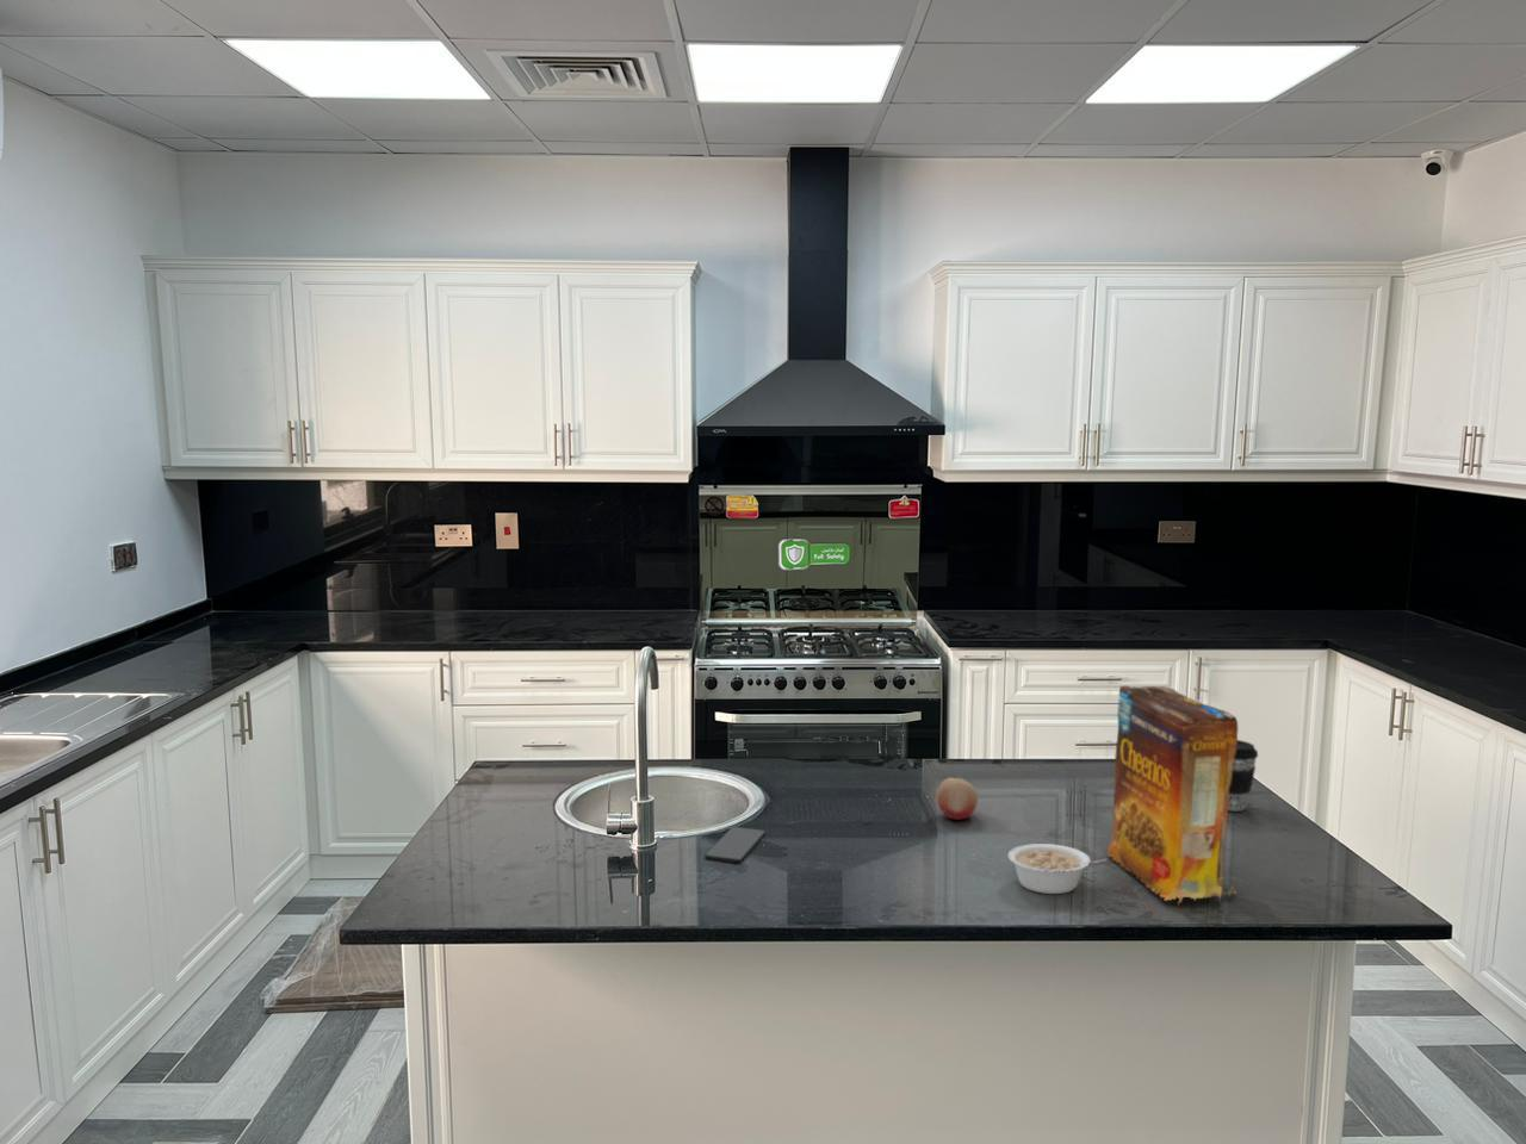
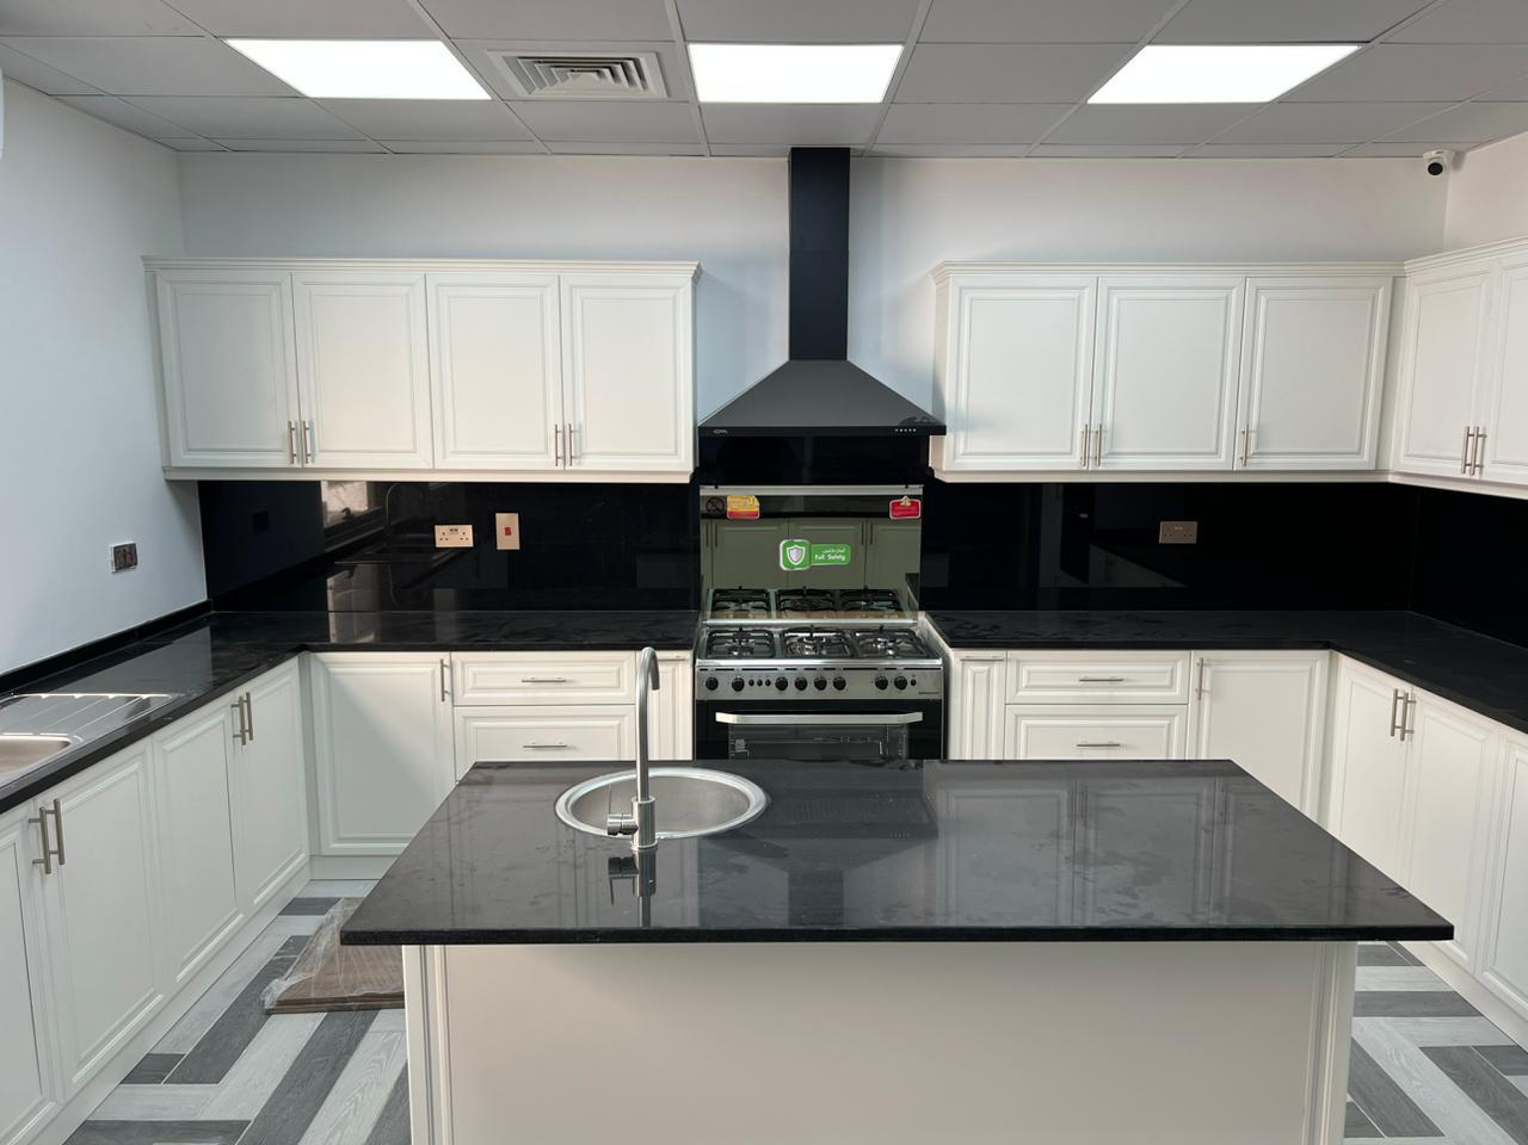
- legume [1007,842,1109,895]
- smartphone [704,826,767,864]
- cereal box [1104,684,1246,907]
- coffee cup [1228,739,1259,812]
- fruit [936,777,979,821]
